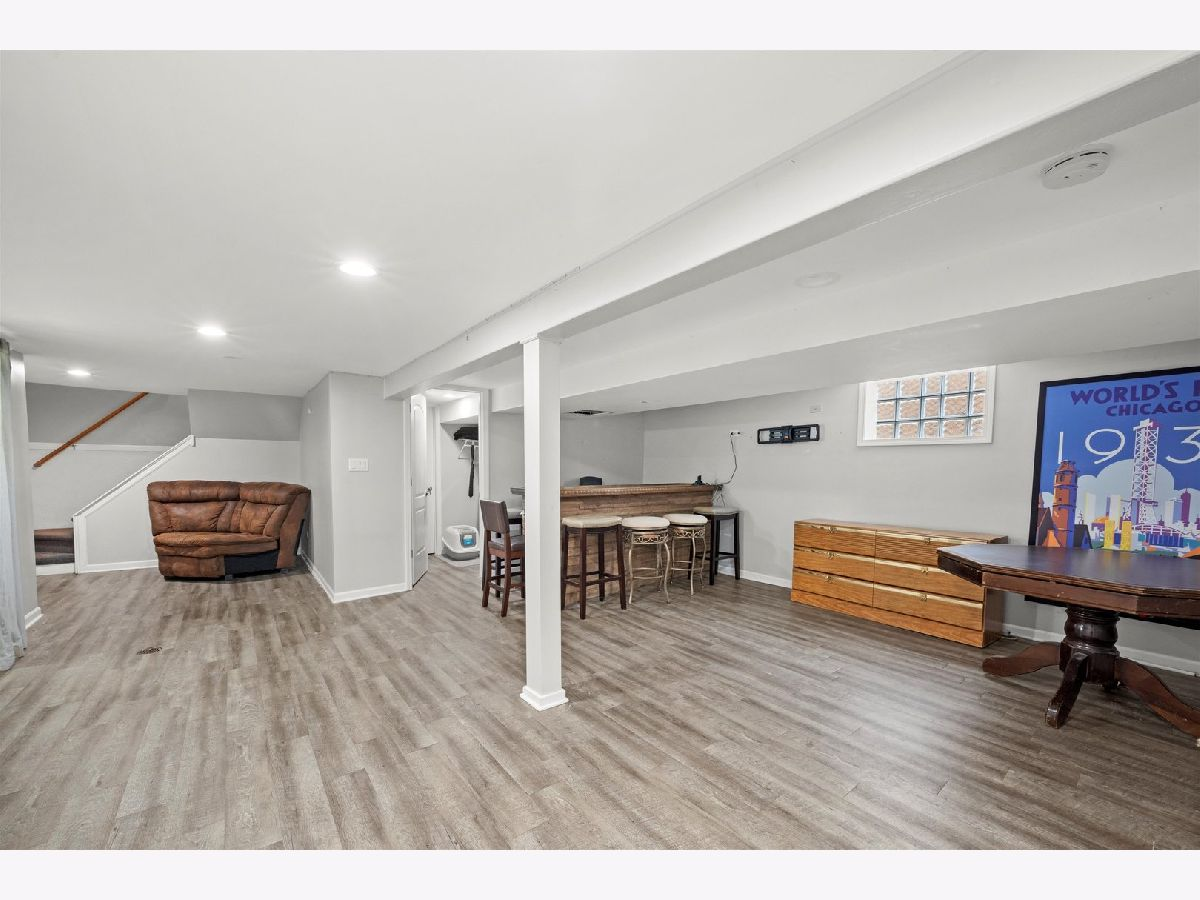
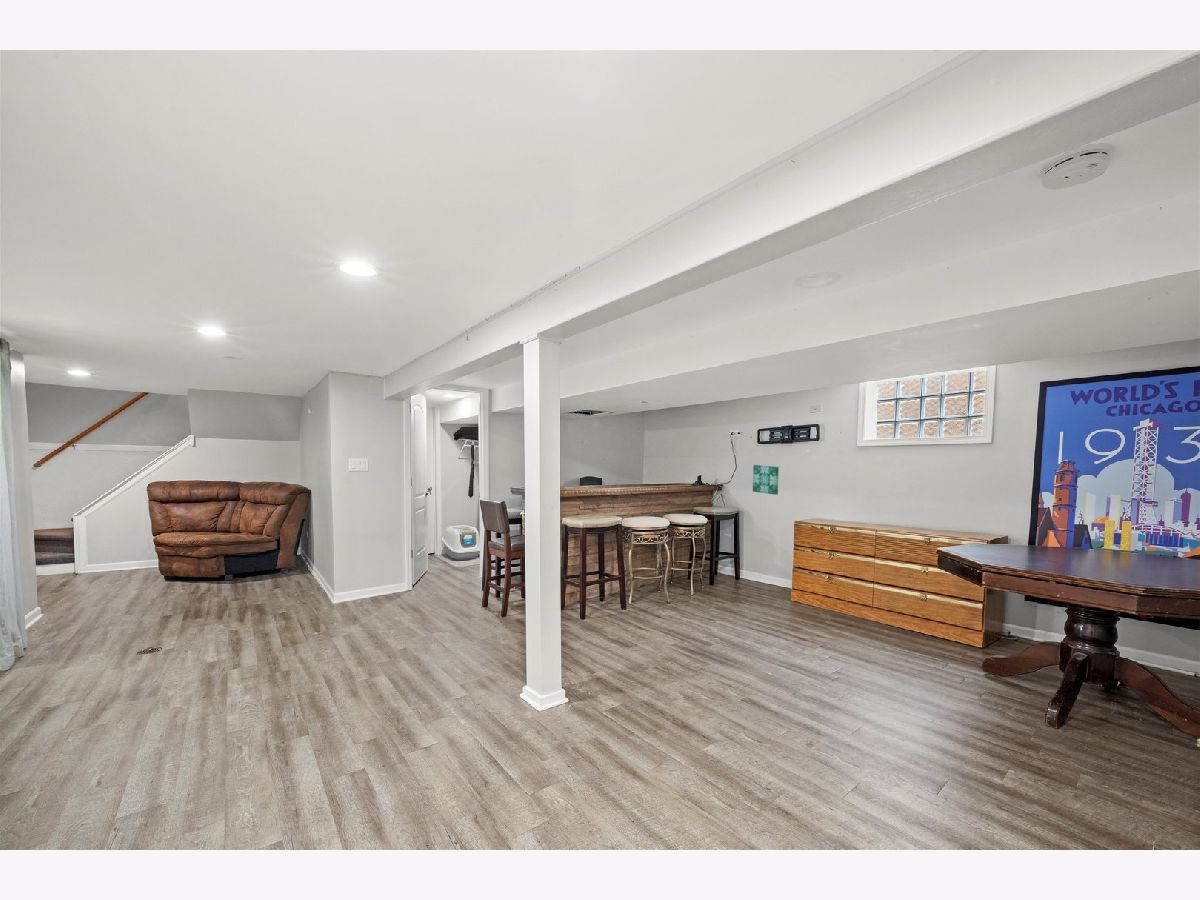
+ wall art [752,464,780,496]
